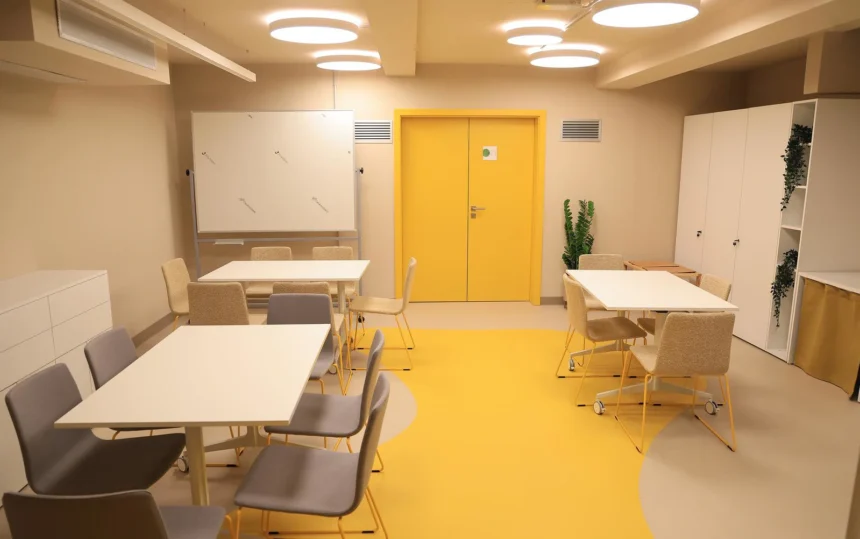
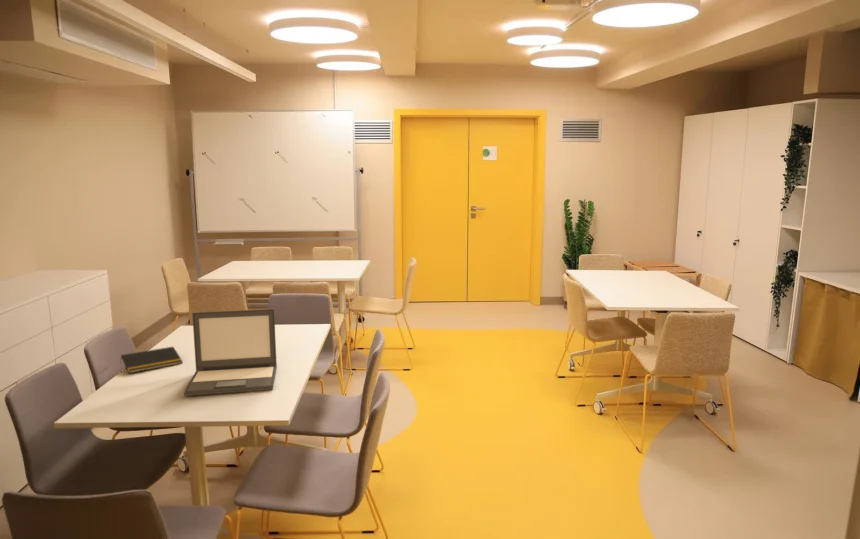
+ notepad [119,346,183,374]
+ laptop [183,308,278,397]
